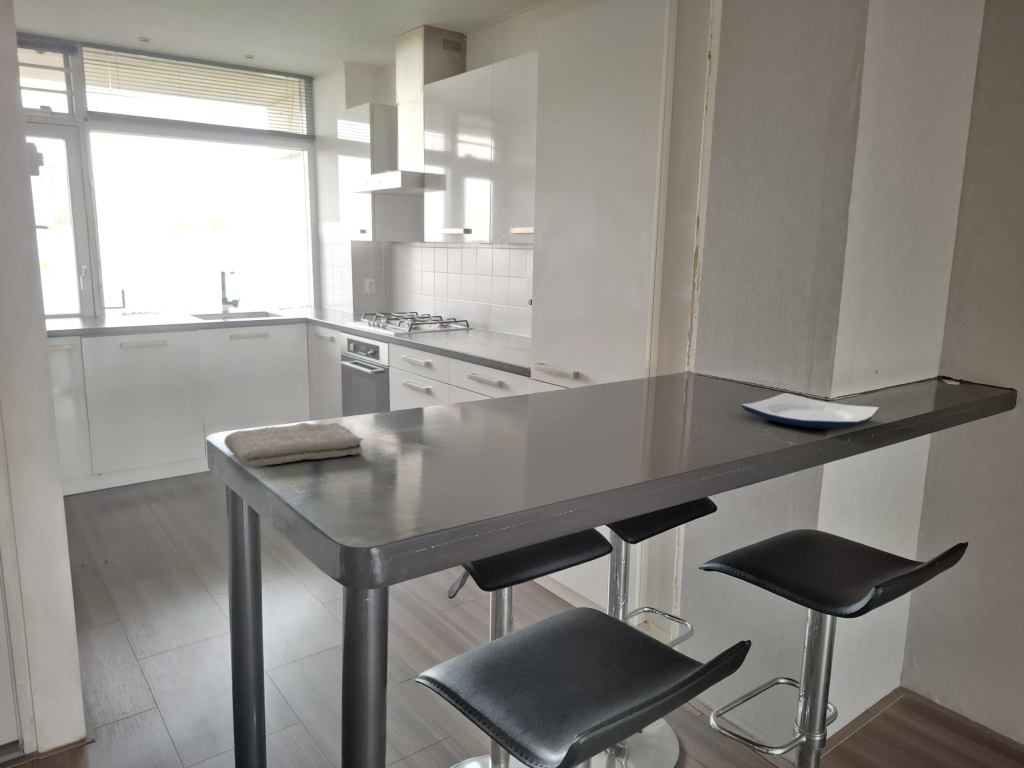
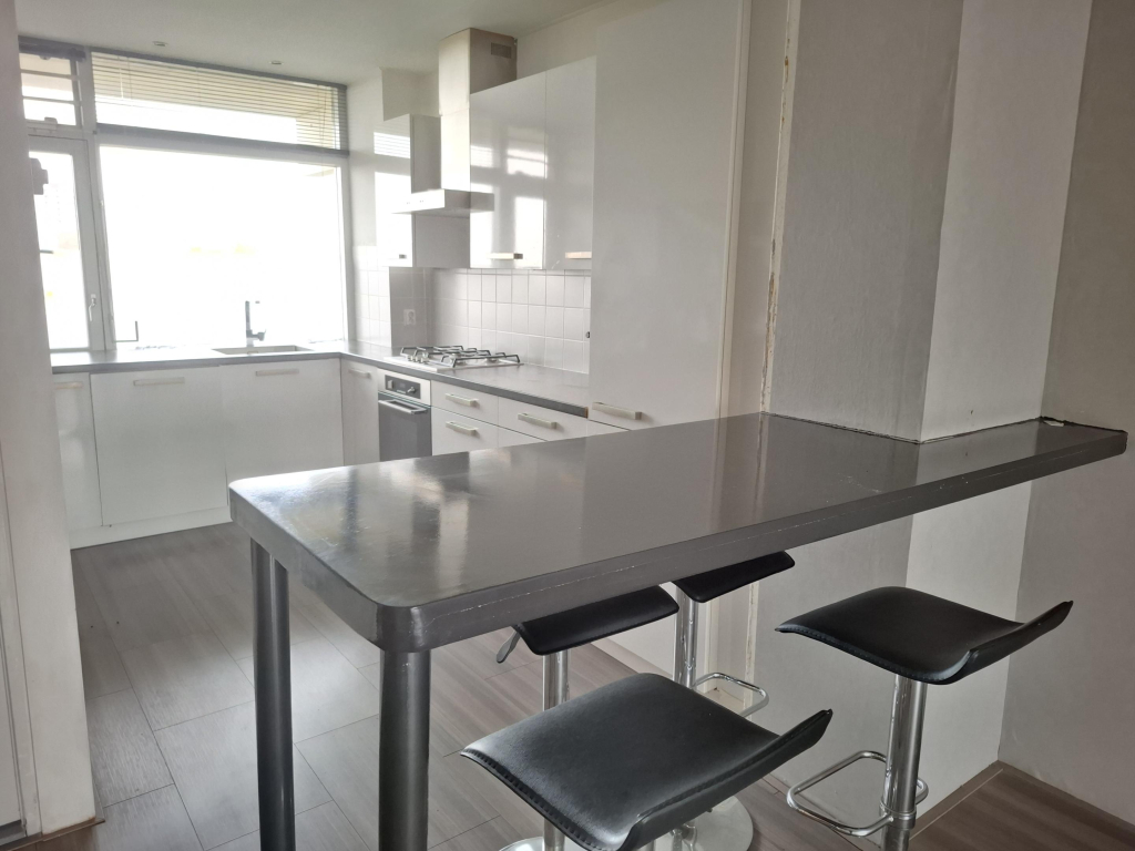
- washcloth [223,422,364,468]
- plate [740,392,880,430]
